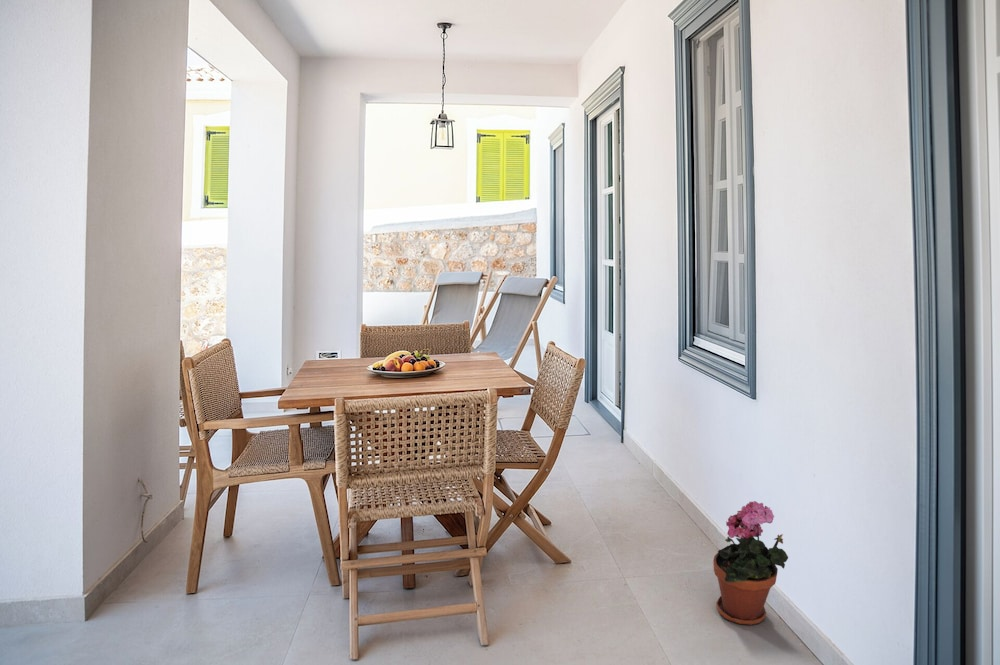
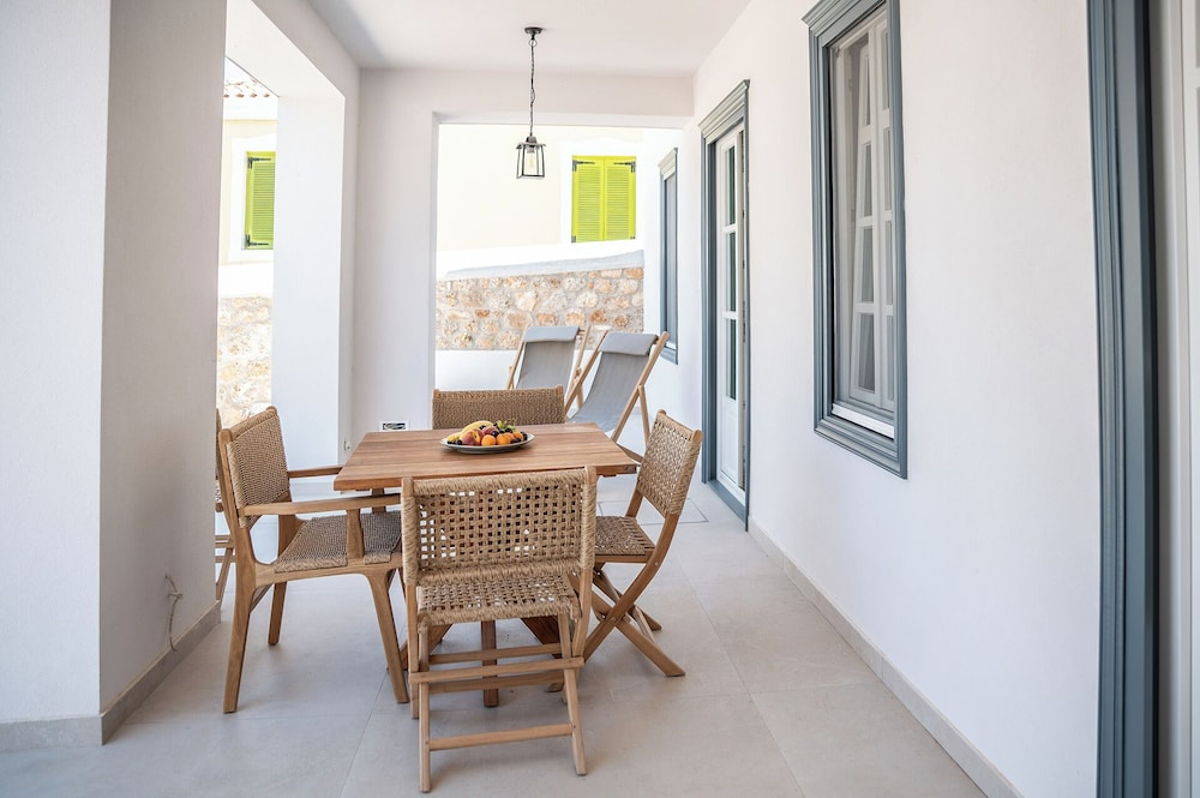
- potted plant [712,500,789,626]
